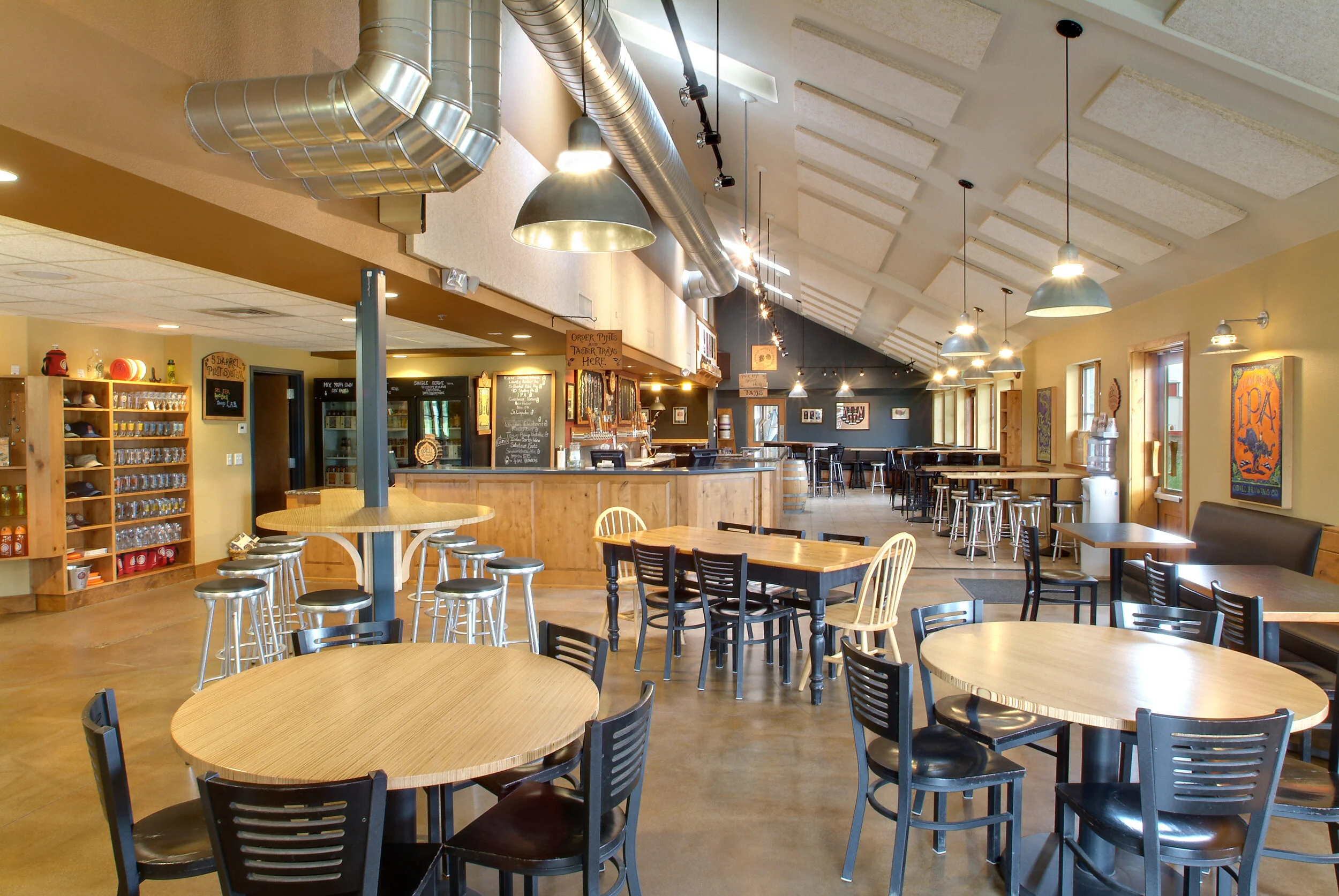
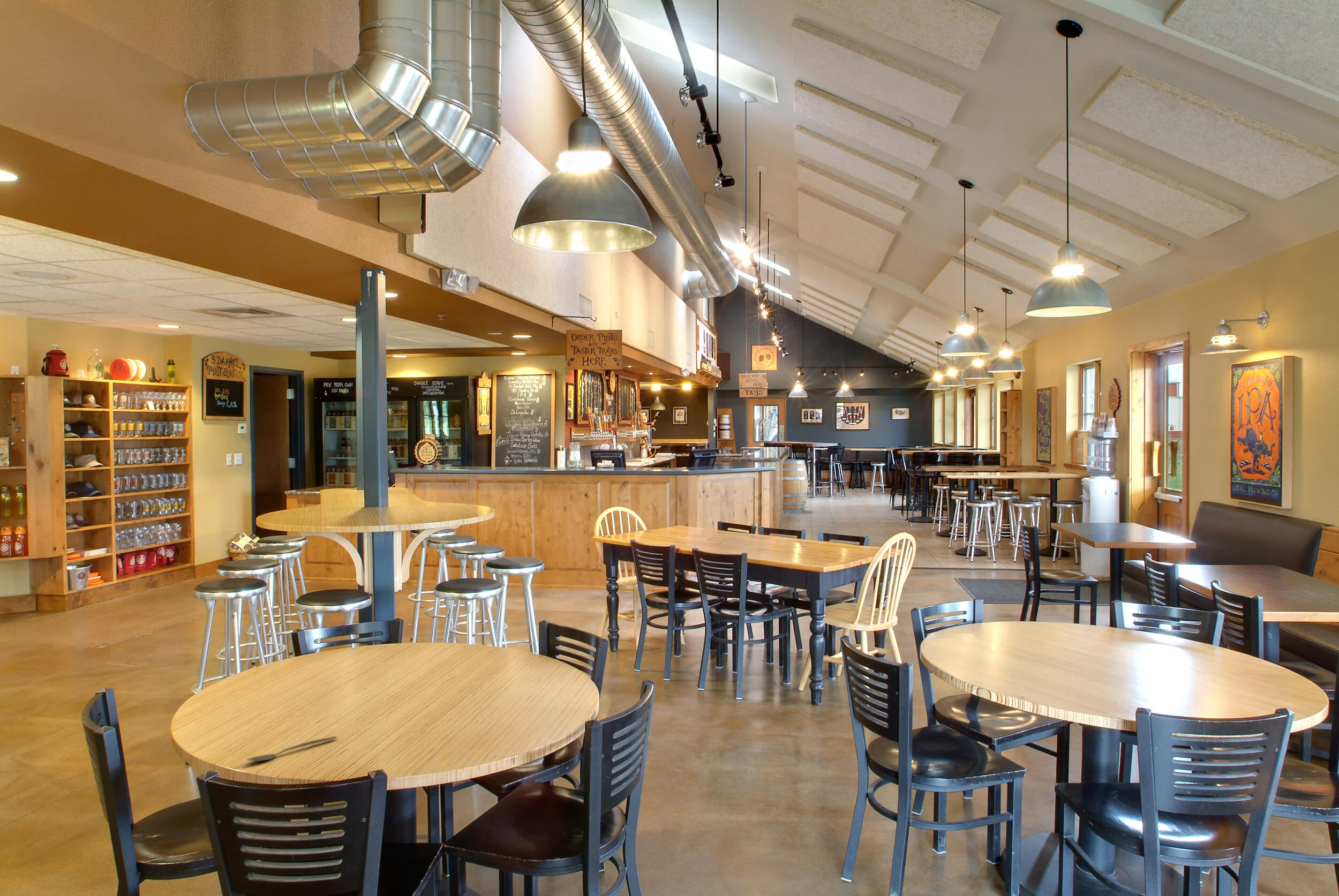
+ spoon [246,736,337,762]
